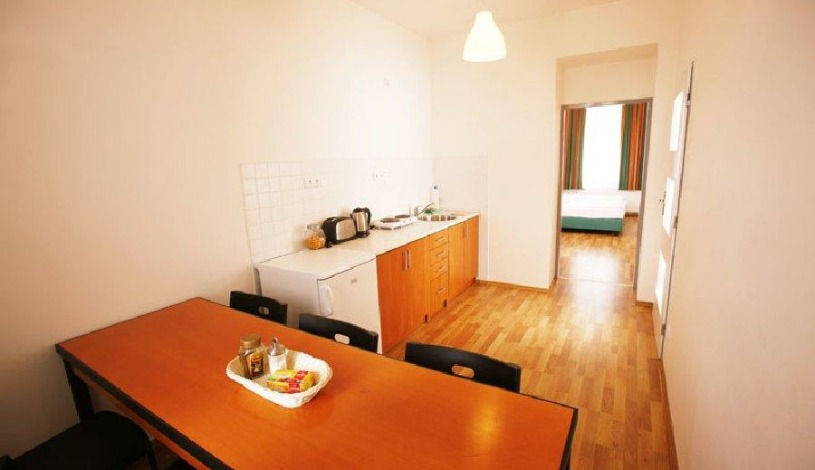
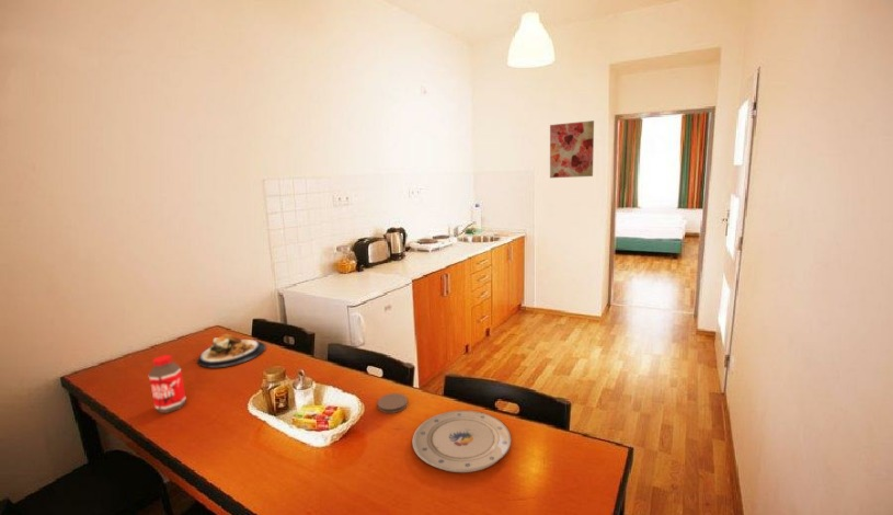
+ bottle [148,354,187,414]
+ plate [196,333,267,369]
+ coaster [377,392,409,414]
+ wall art [549,119,595,179]
+ plate [412,410,513,473]
